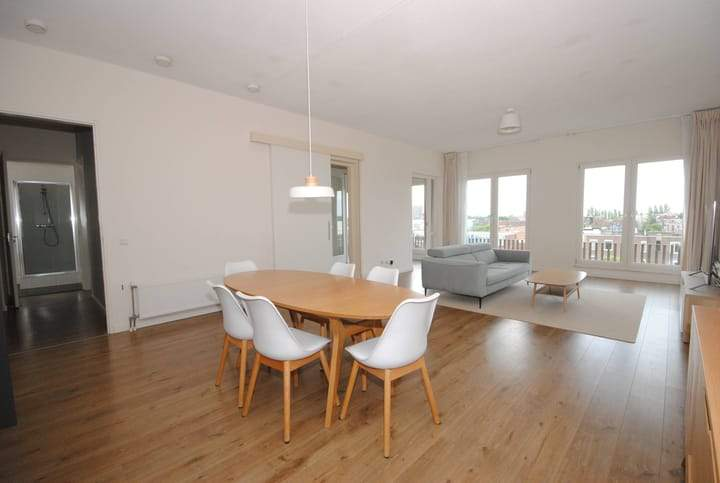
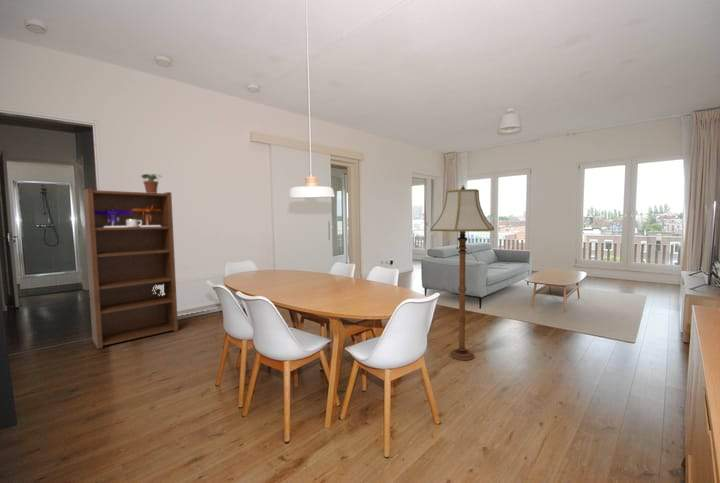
+ floor lamp [429,184,495,361]
+ potted plant [140,173,163,193]
+ bookshelf [82,187,179,350]
